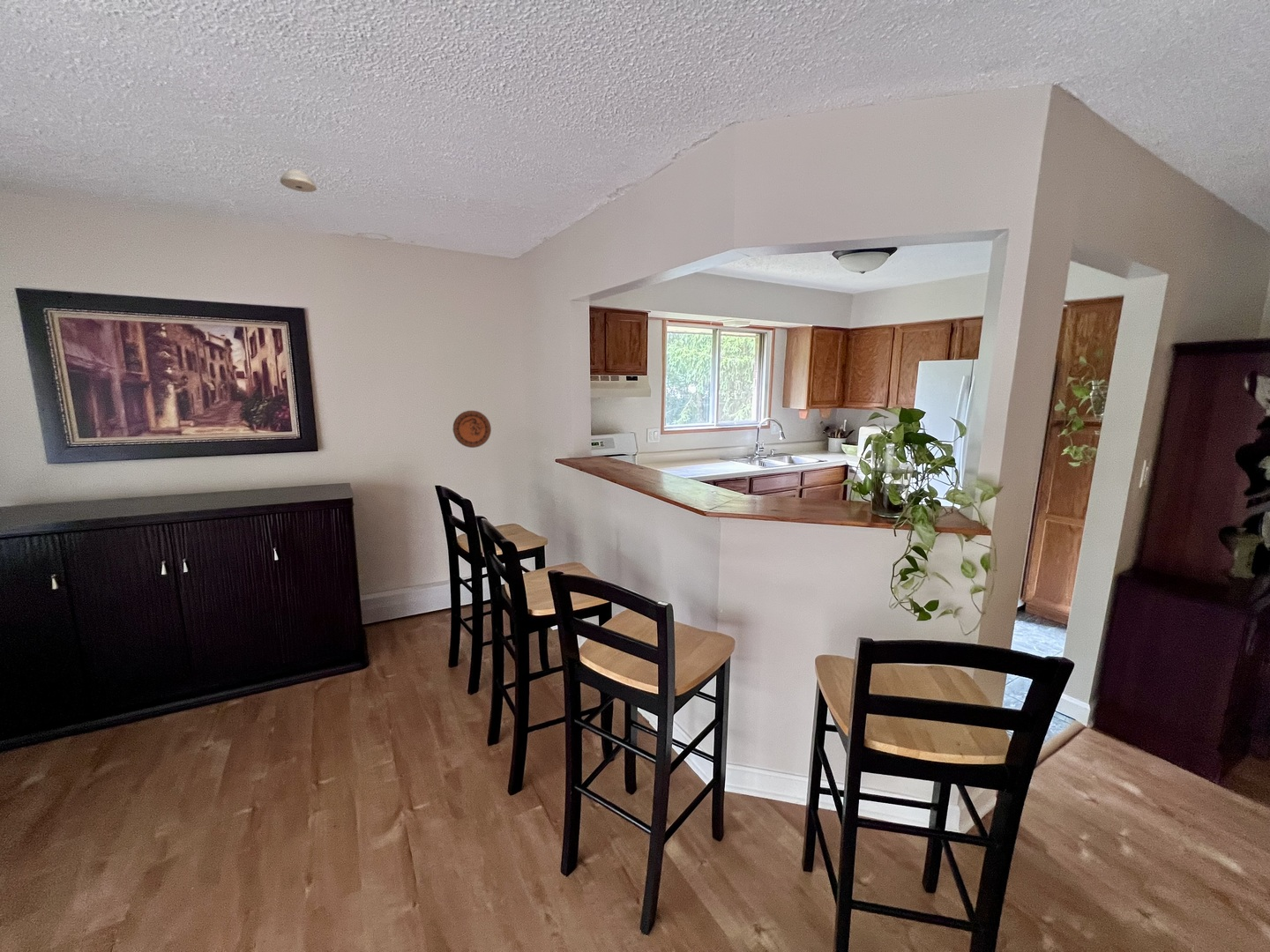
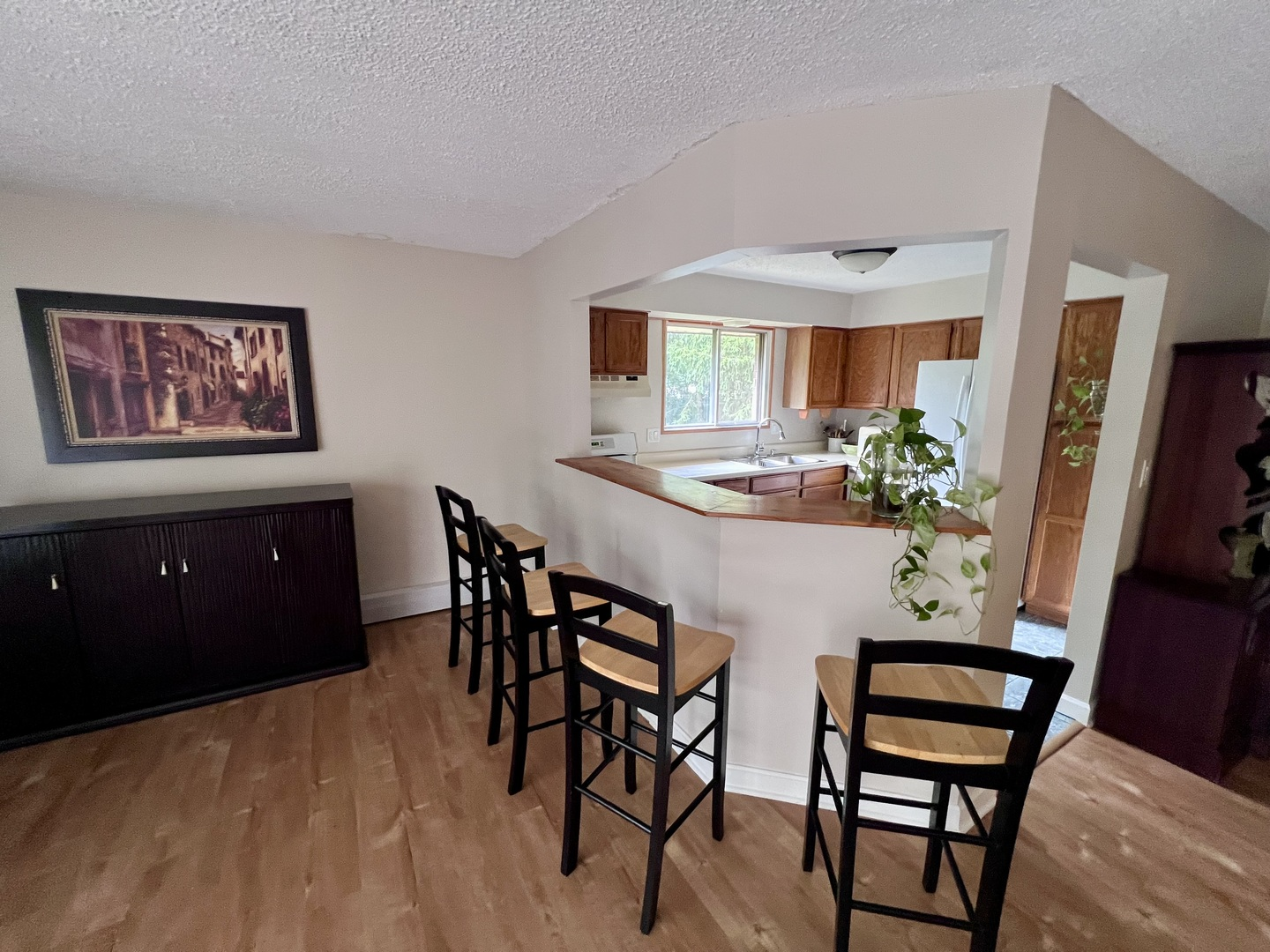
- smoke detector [279,168,317,193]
- decorative plate [452,410,492,449]
